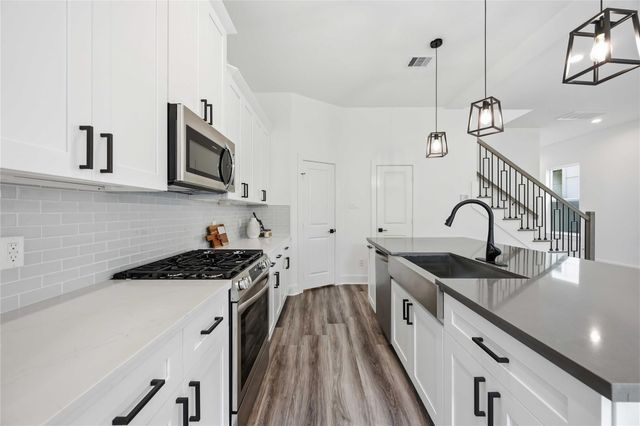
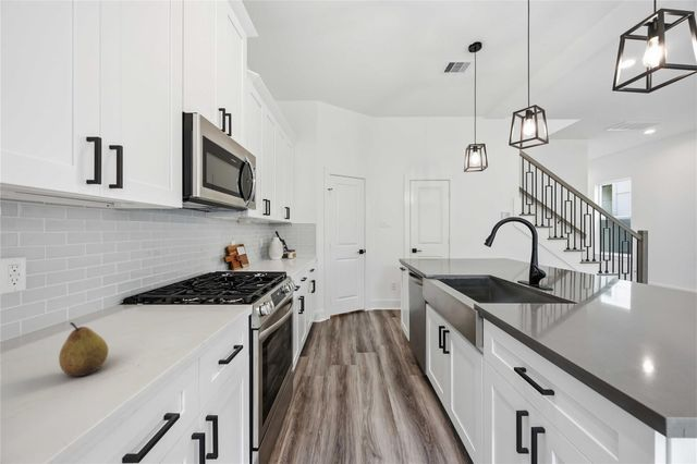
+ fruit [58,321,109,377]
